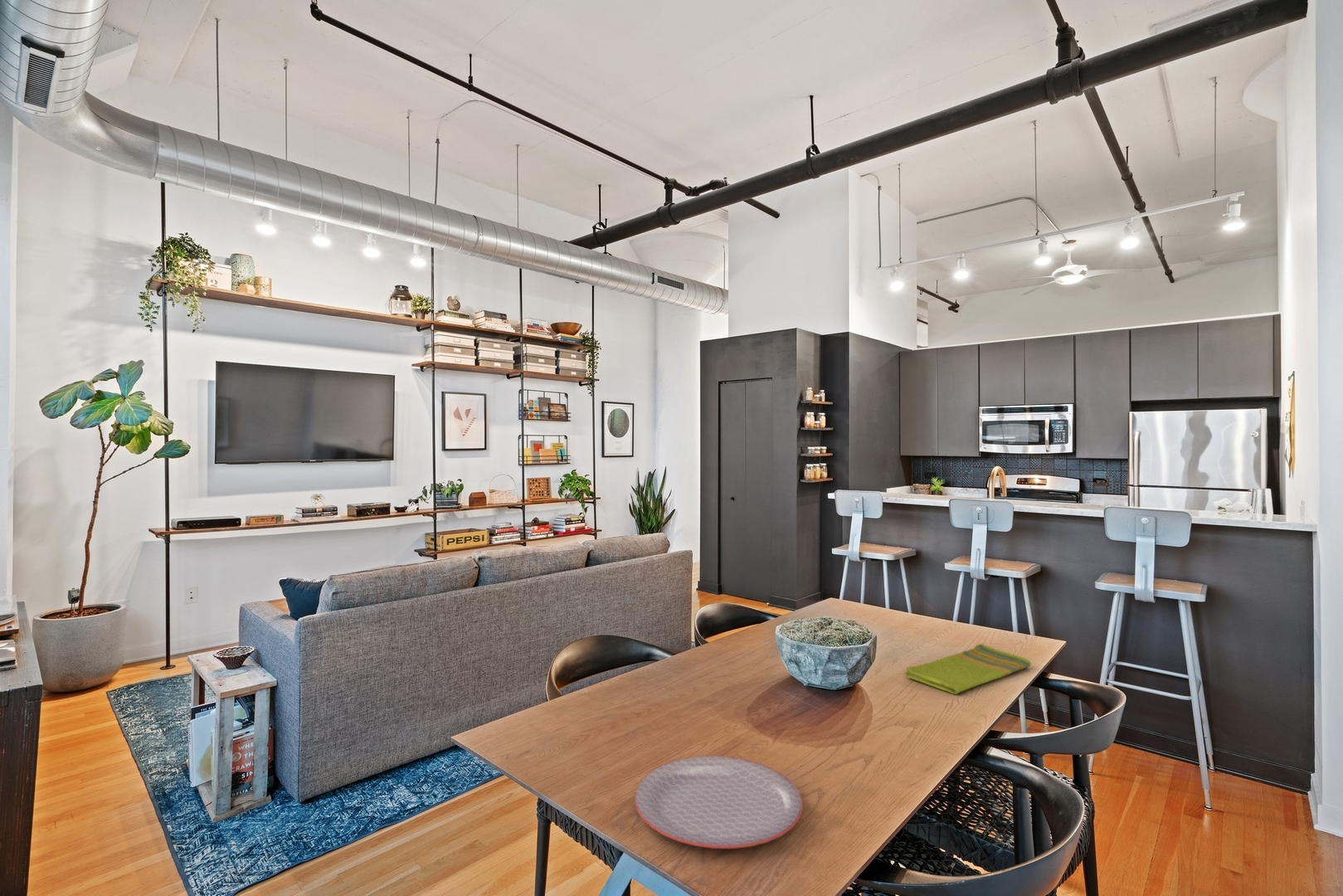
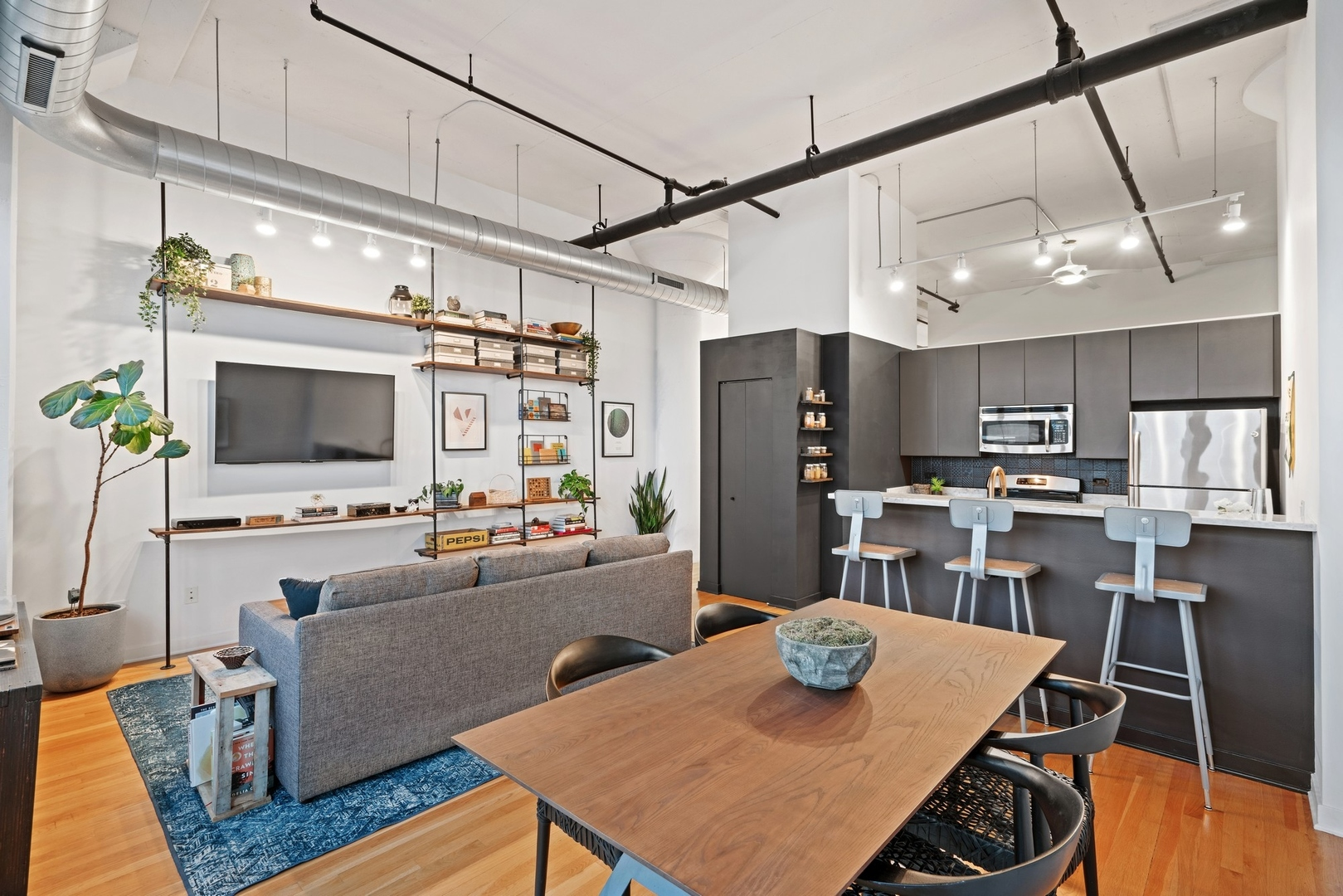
- plate [634,755,804,850]
- dish towel [904,643,1032,695]
